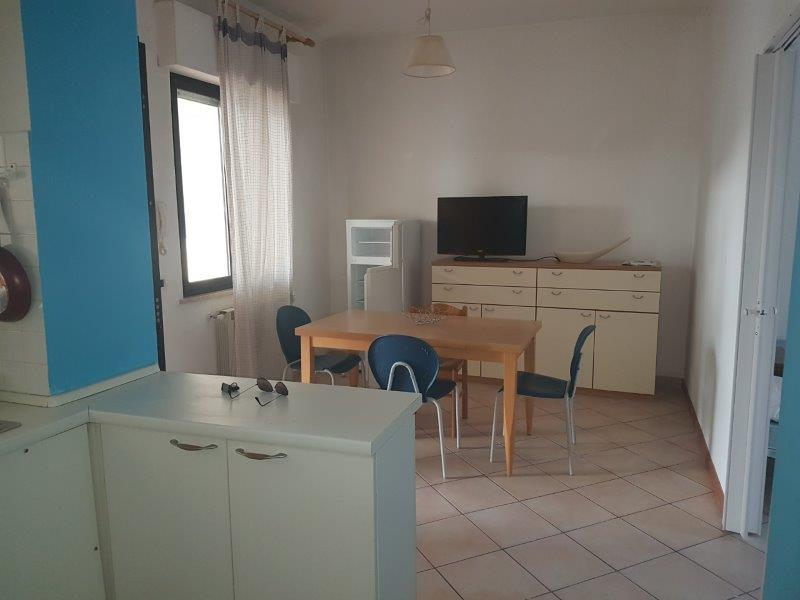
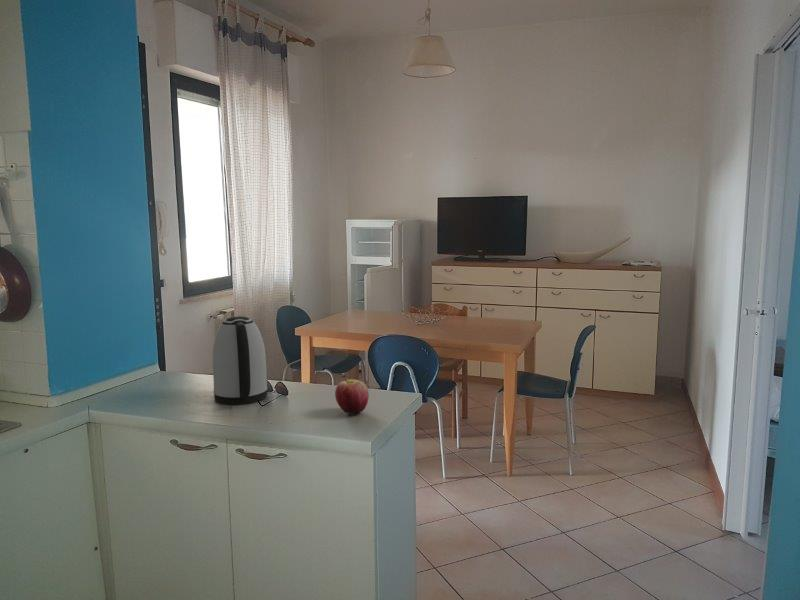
+ apple [334,378,370,414]
+ kettle [212,315,268,405]
